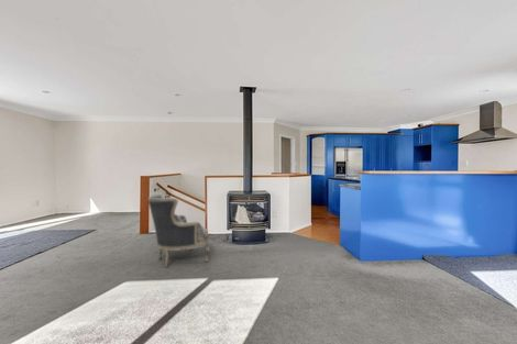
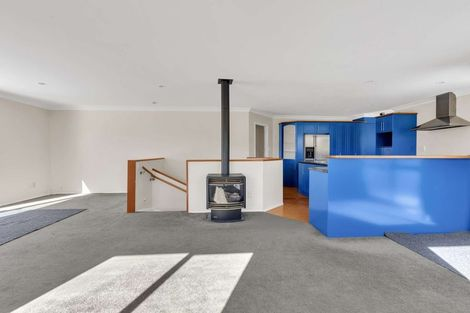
- armchair [147,192,211,268]
